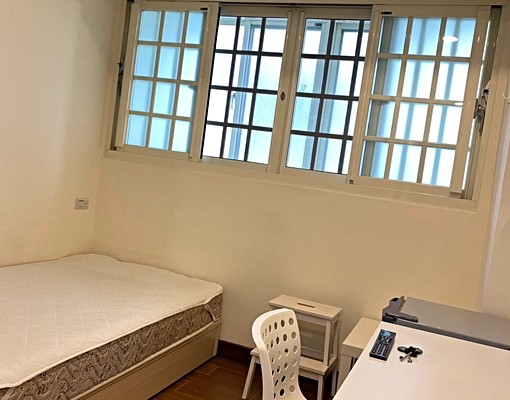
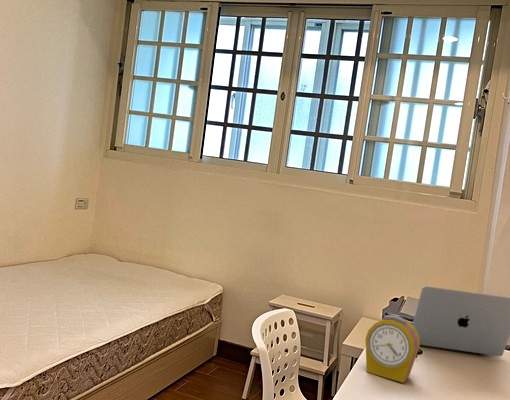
+ laptop [412,285,510,357]
+ alarm clock [364,314,421,384]
